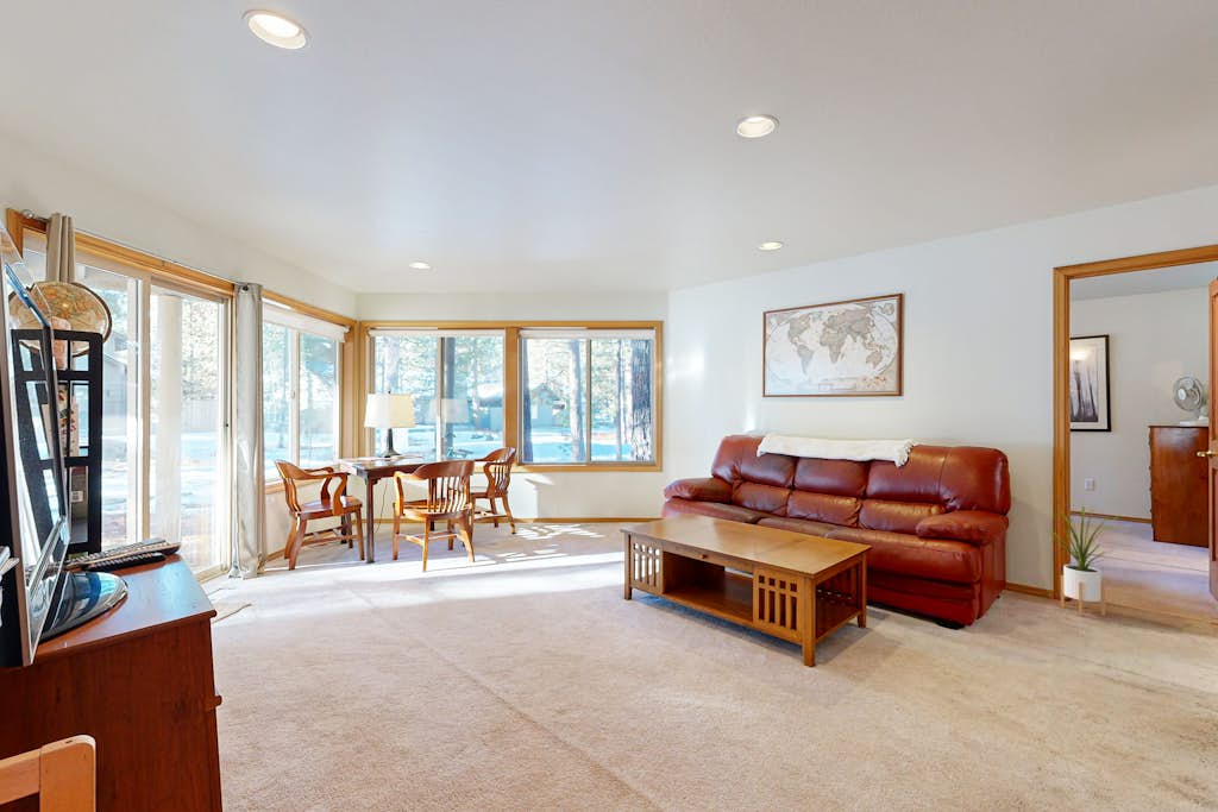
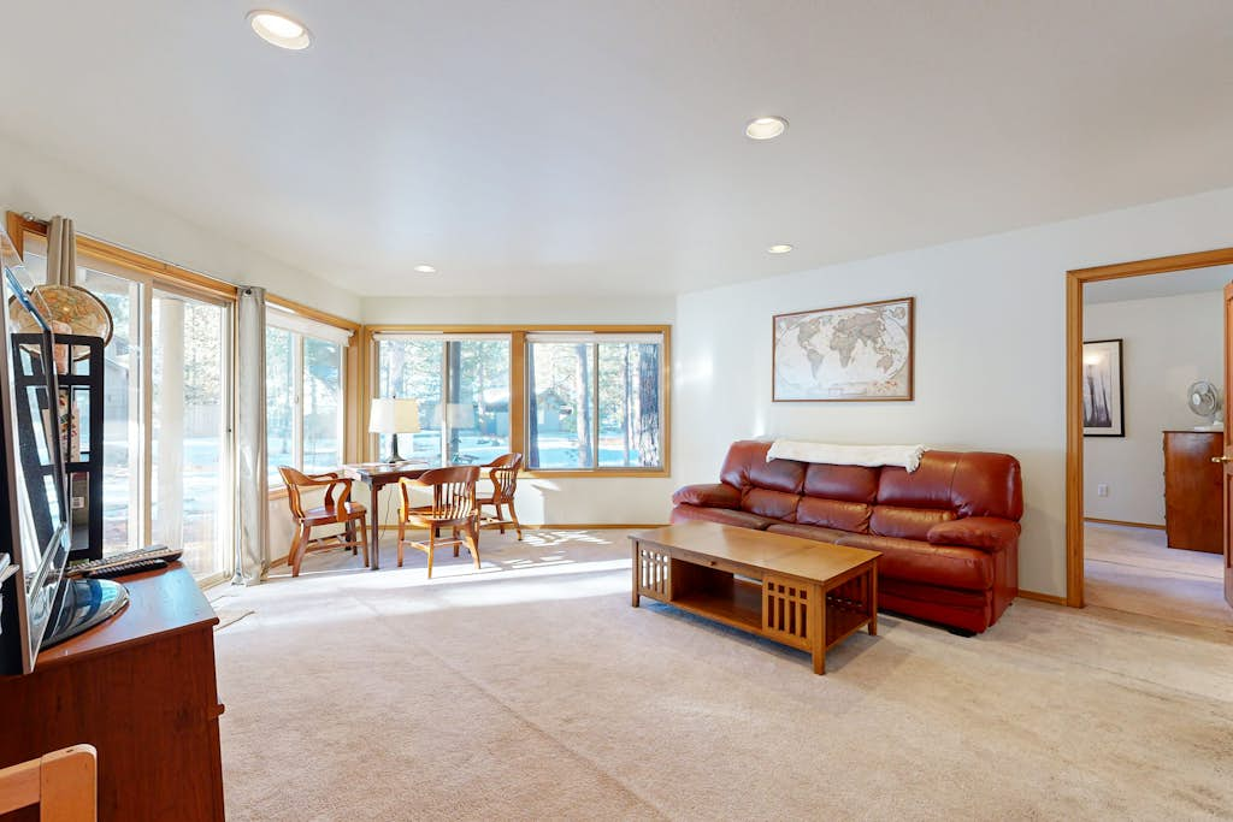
- house plant [1043,497,1124,617]
